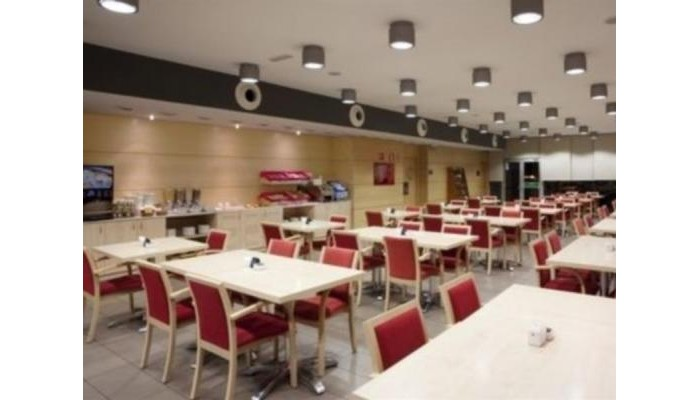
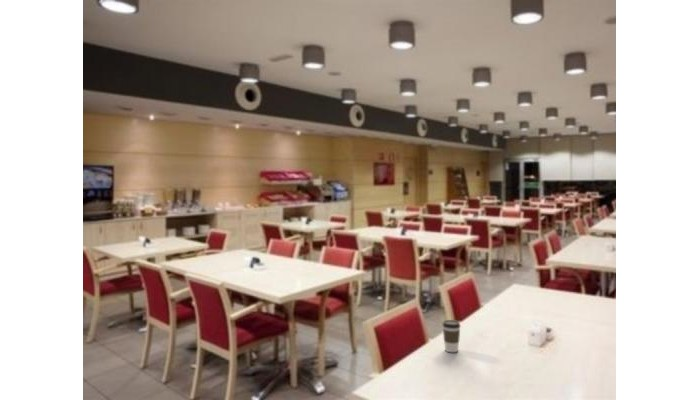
+ coffee cup [442,319,462,353]
